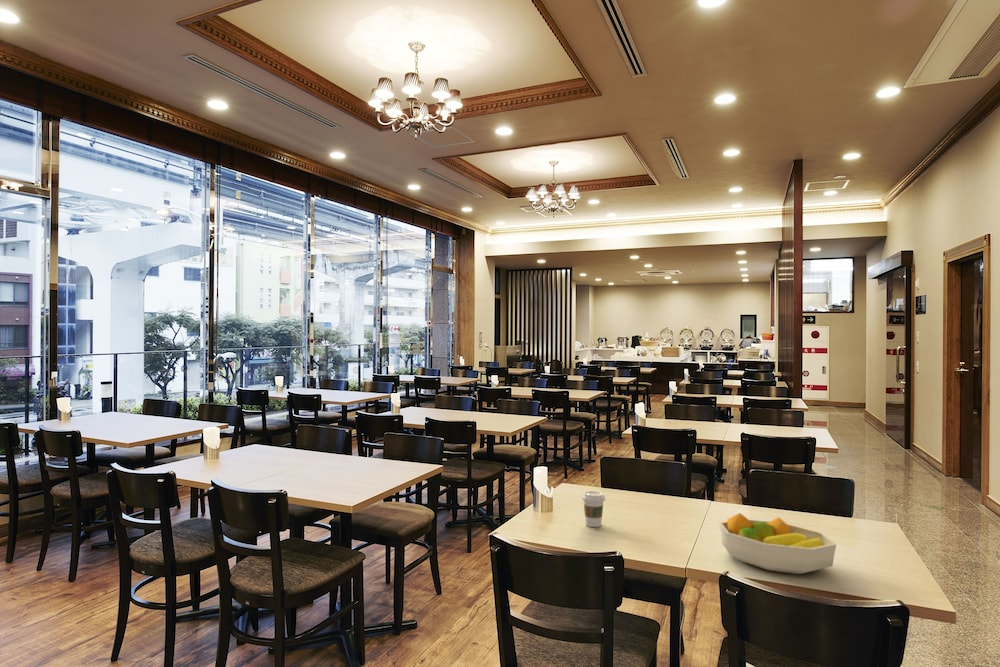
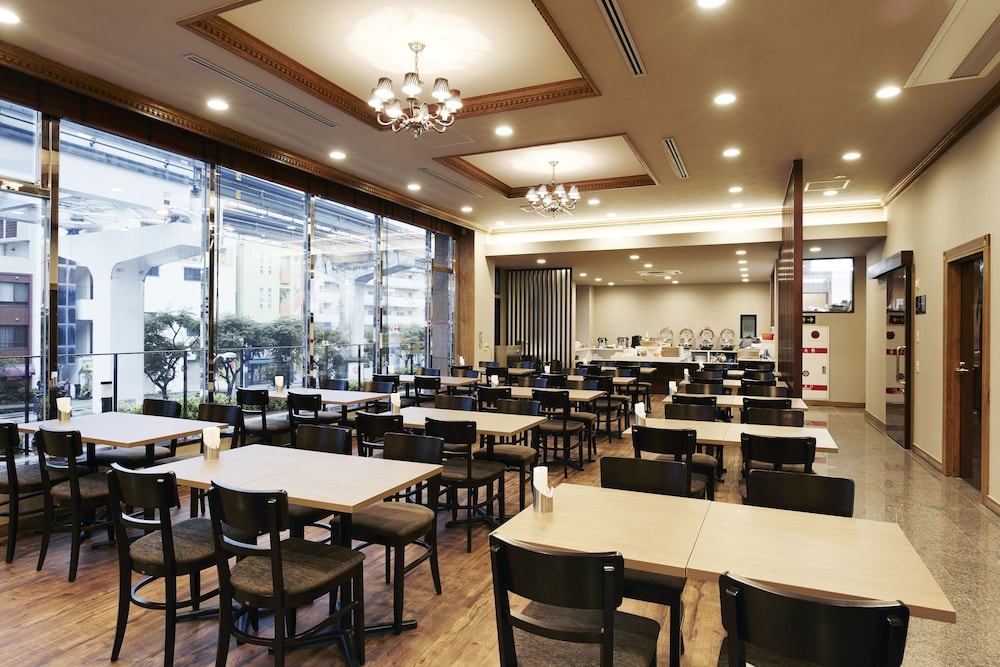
- fruit bowl [718,512,837,575]
- coffee cup [581,490,606,528]
